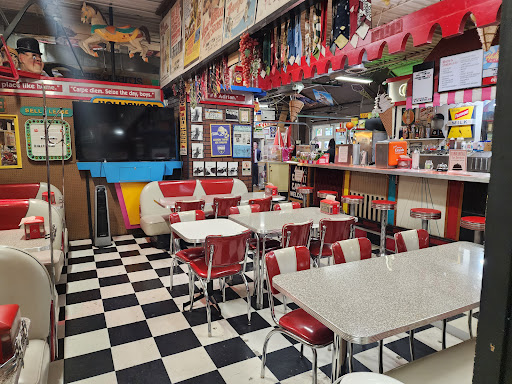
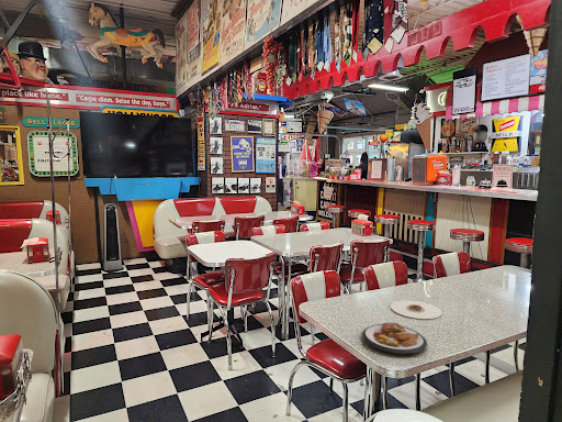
+ plate [390,299,442,320]
+ plate [361,321,428,356]
